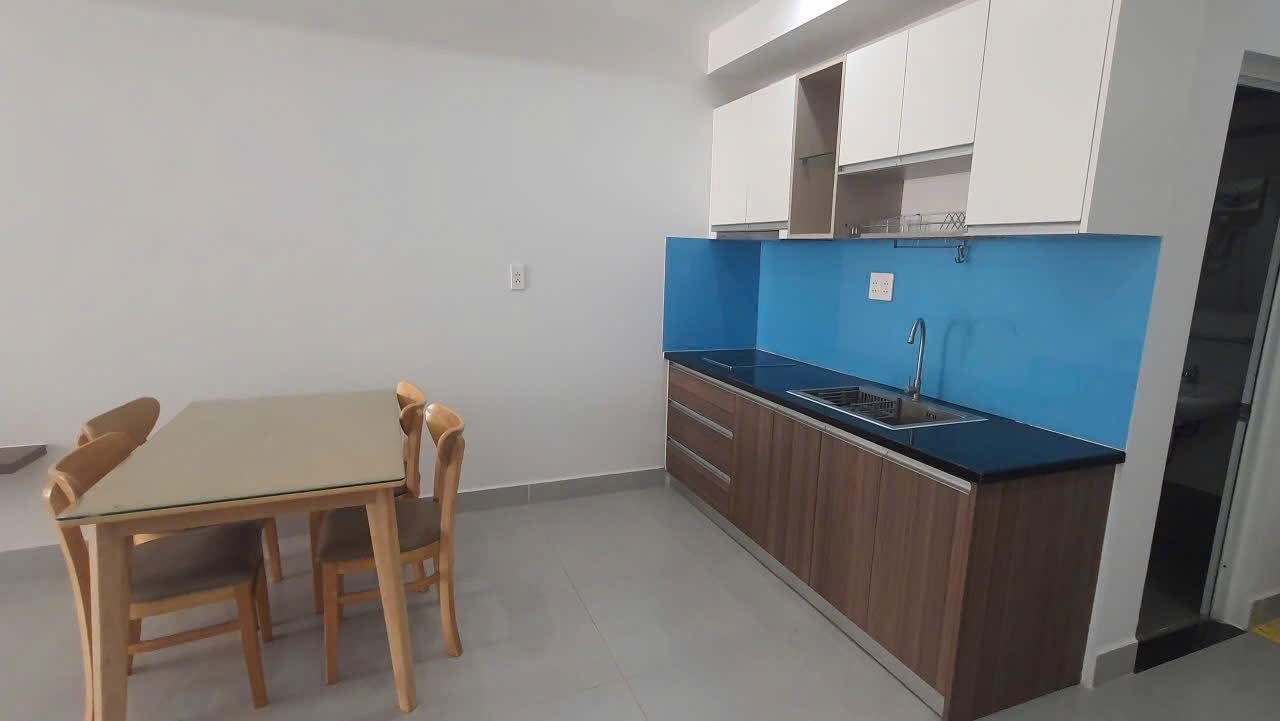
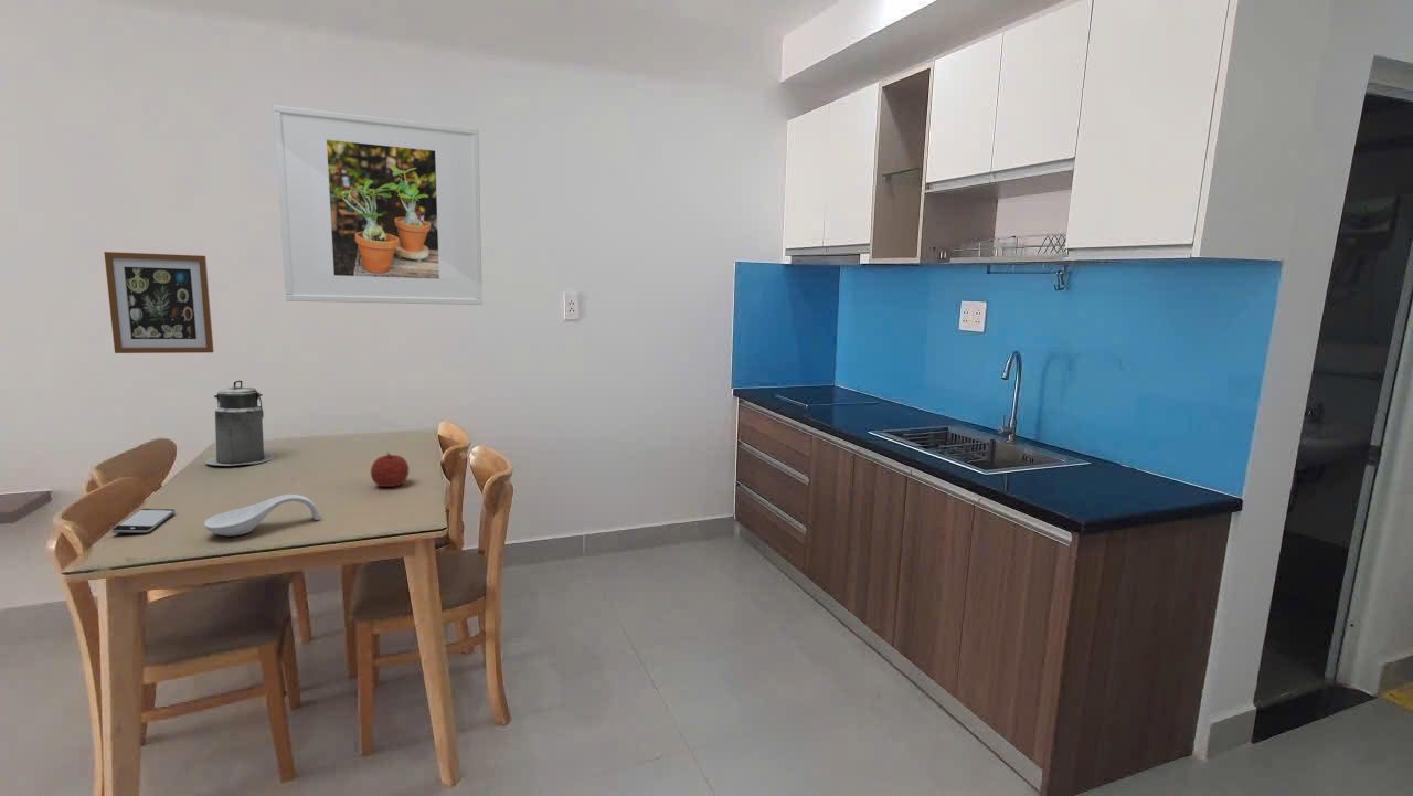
+ canister [204,379,276,467]
+ fruit [370,452,410,488]
+ smartphone [110,508,177,534]
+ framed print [273,104,484,306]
+ wall art [103,251,215,354]
+ spoon rest [203,493,321,537]
